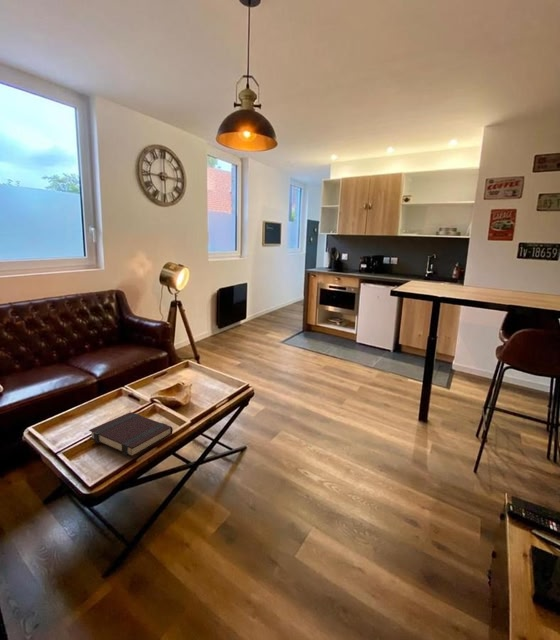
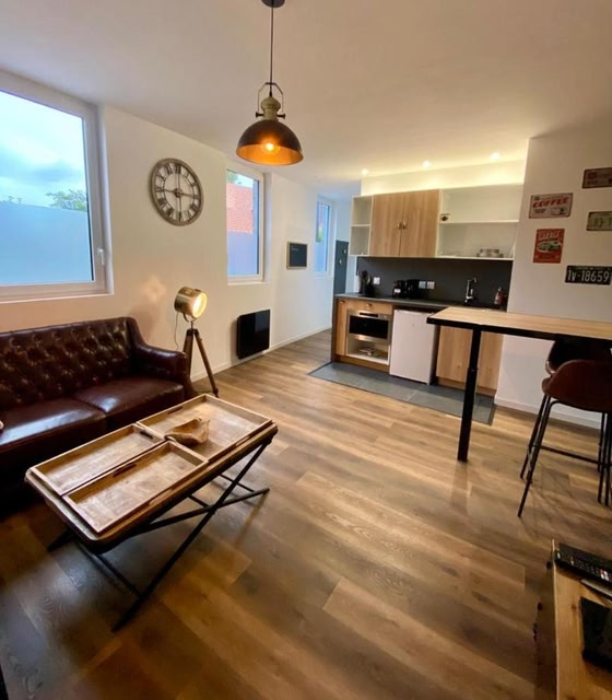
- book [88,411,174,459]
